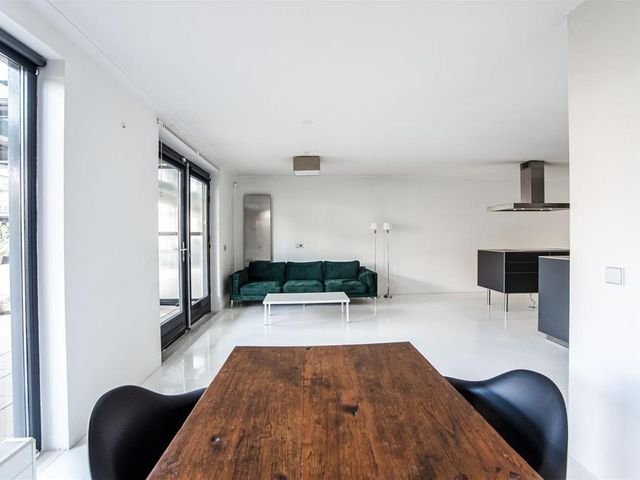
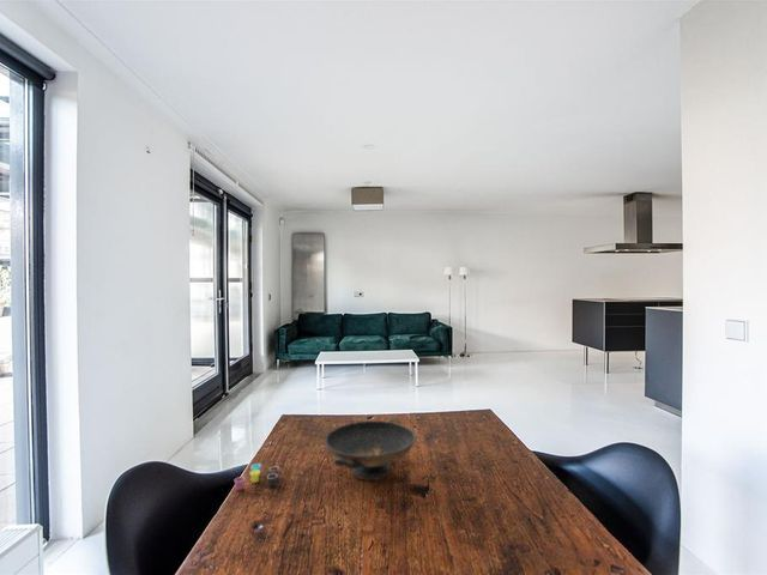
+ decorative bowl [324,417,417,482]
+ cup [234,462,280,491]
